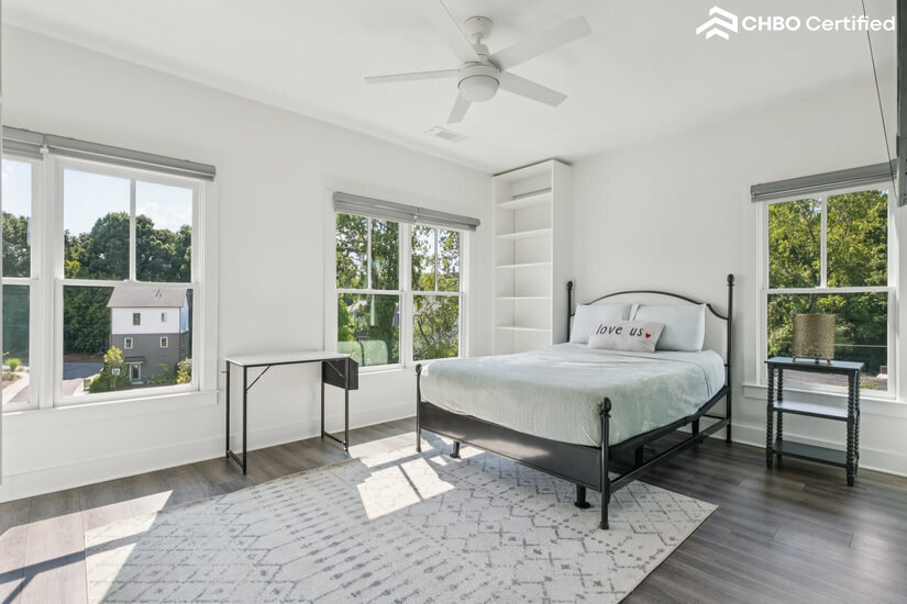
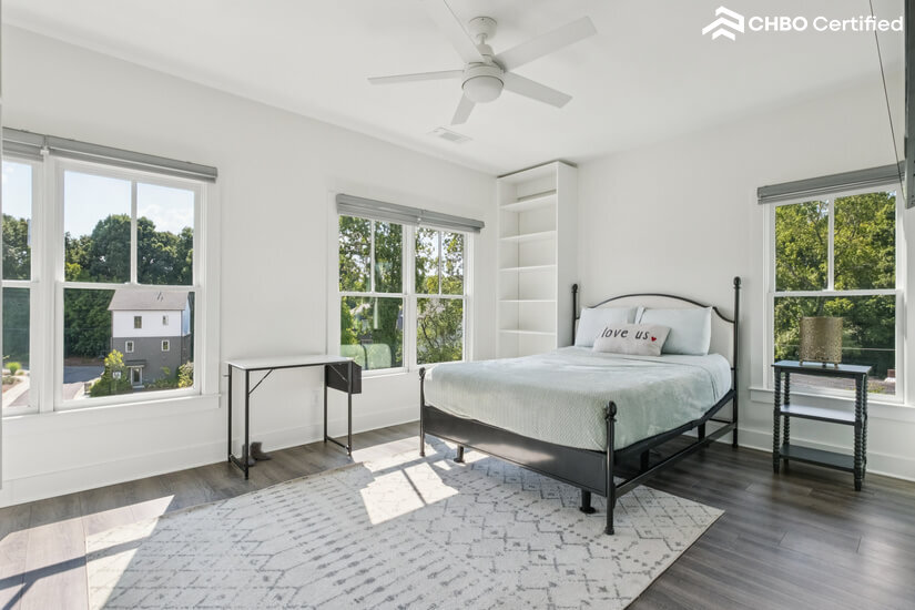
+ boots [240,440,273,467]
